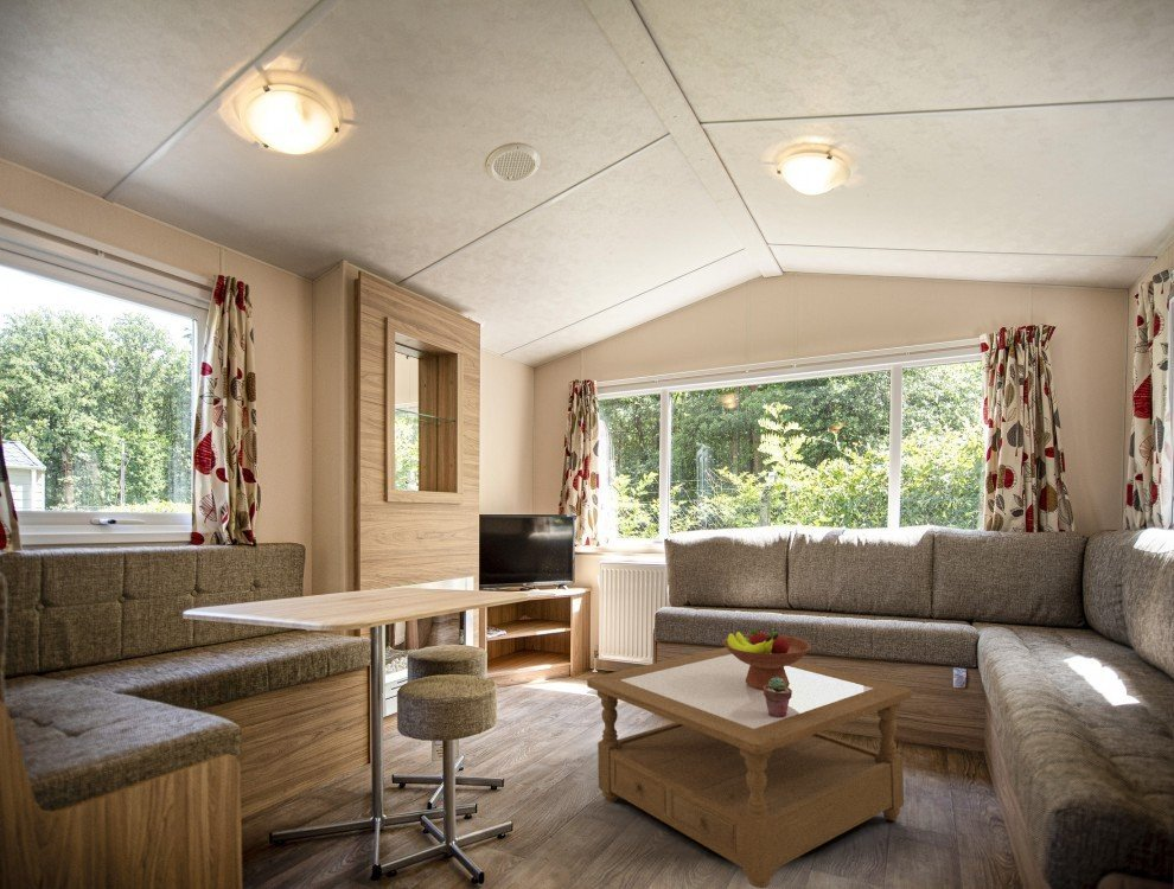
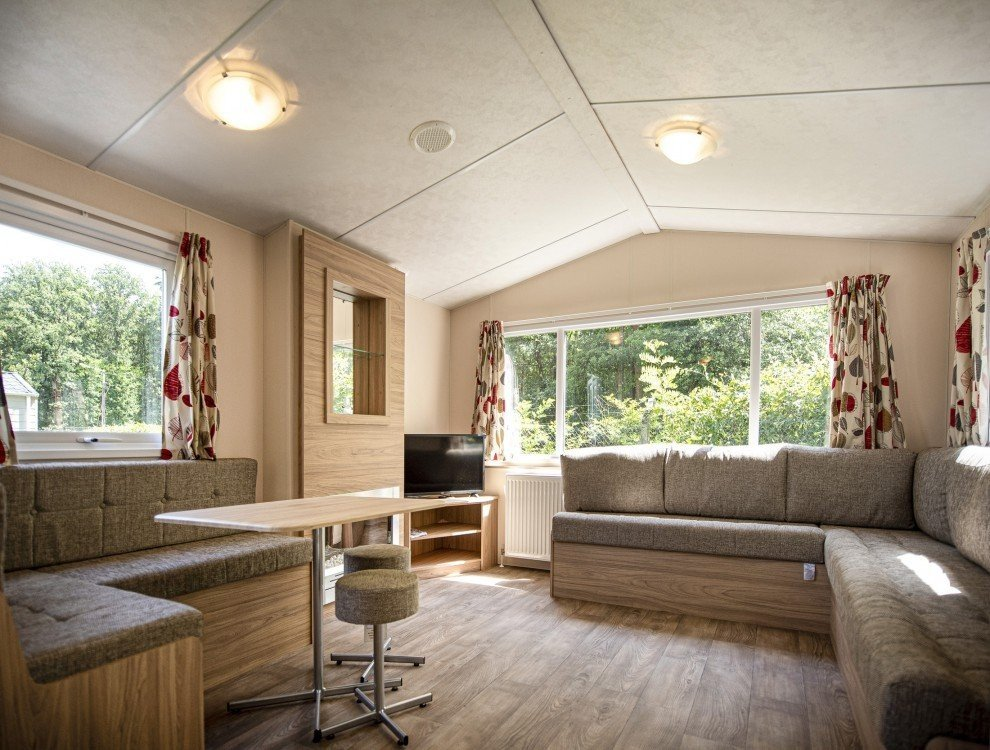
- coffee table [586,646,913,889]
- potted succulent [764,677,792,718]
- fruit bowl [722,628,812,690]
